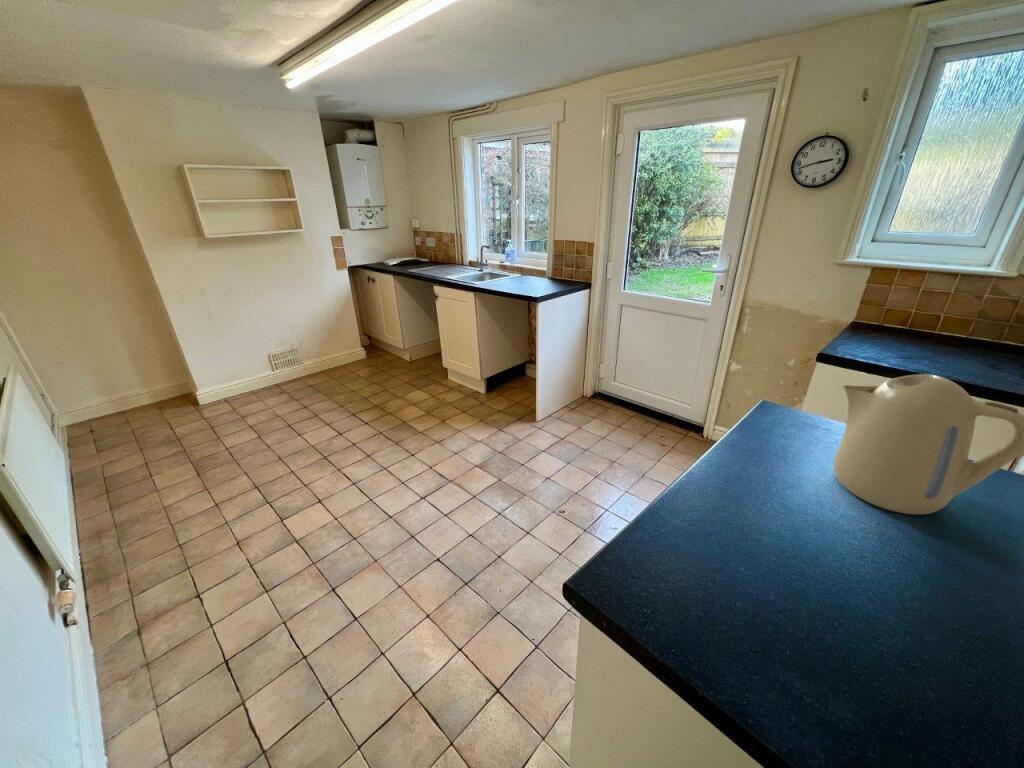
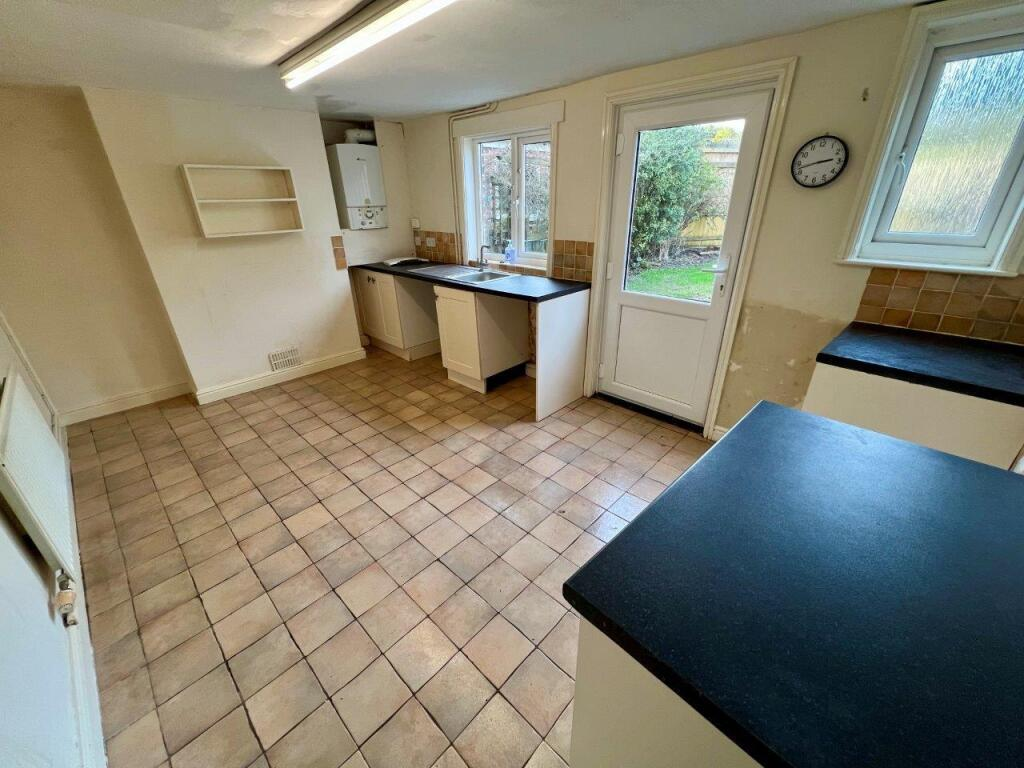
- kettle [832,373,1024,516]
